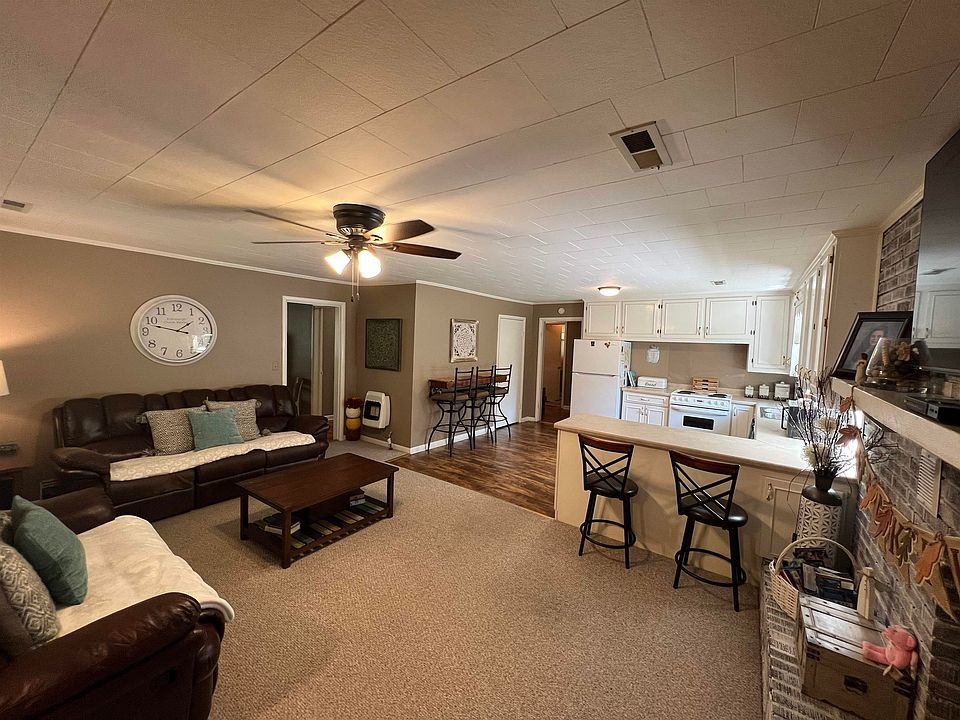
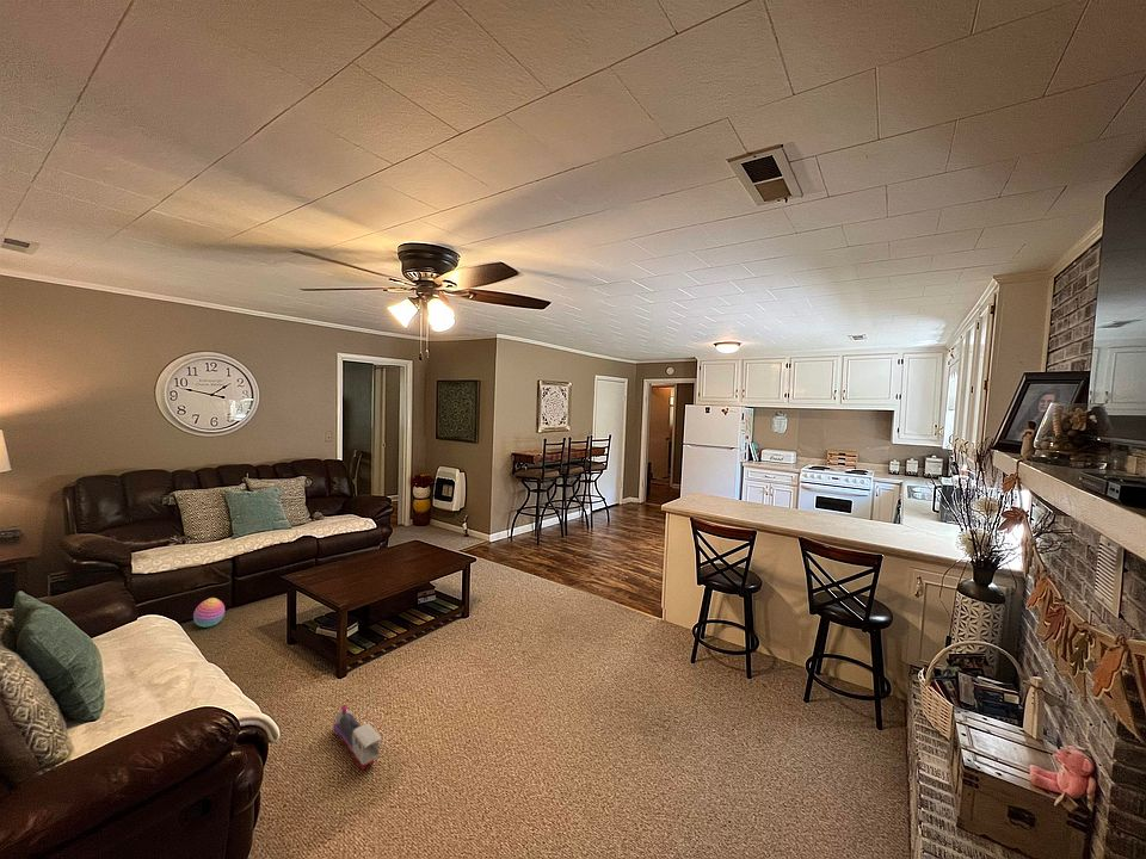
+ toy train [332,704,383,771]
+ stacking toy [192,597,226,629]
